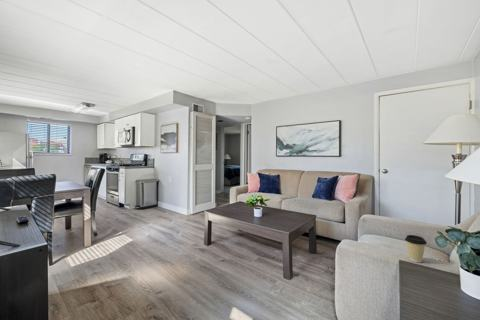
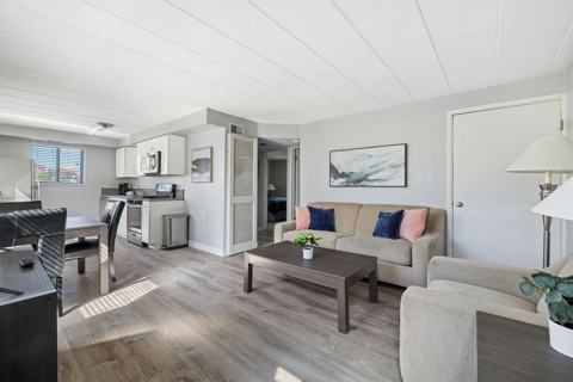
- coffee cup [404,234,428,263]
